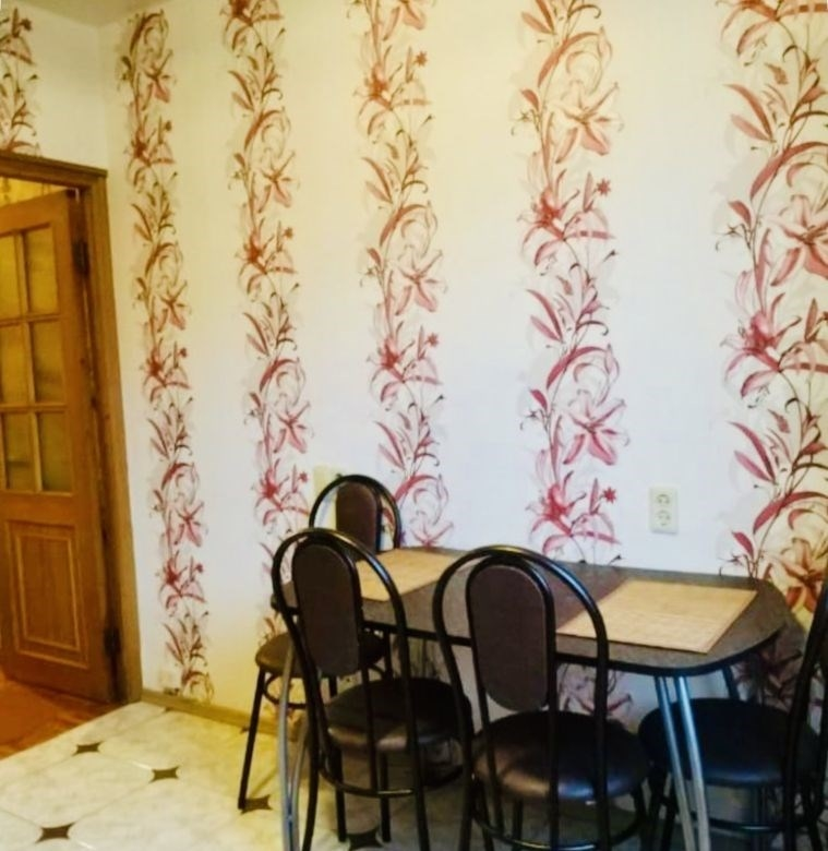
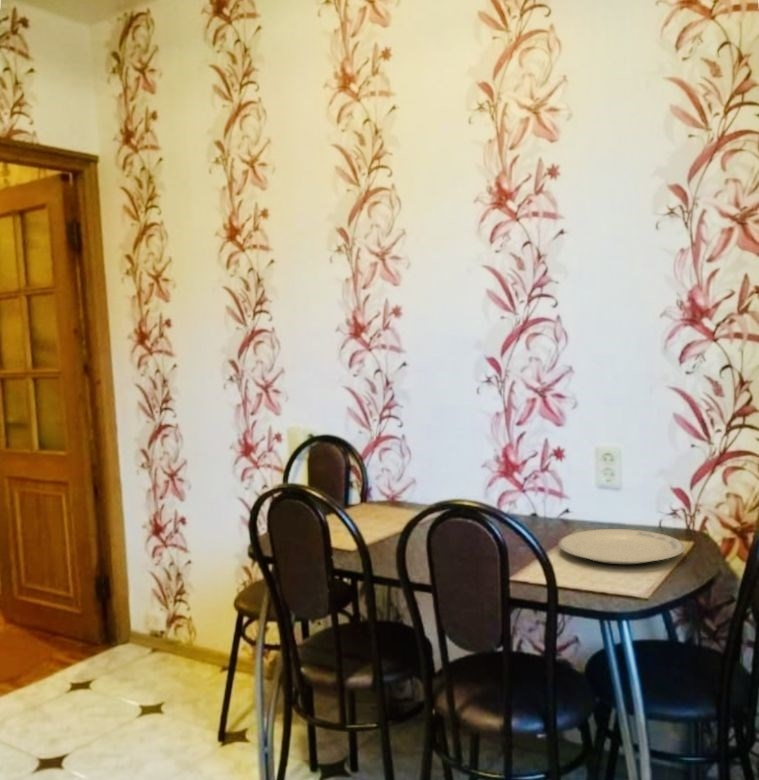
+ chinaware [558,528,686,565]
